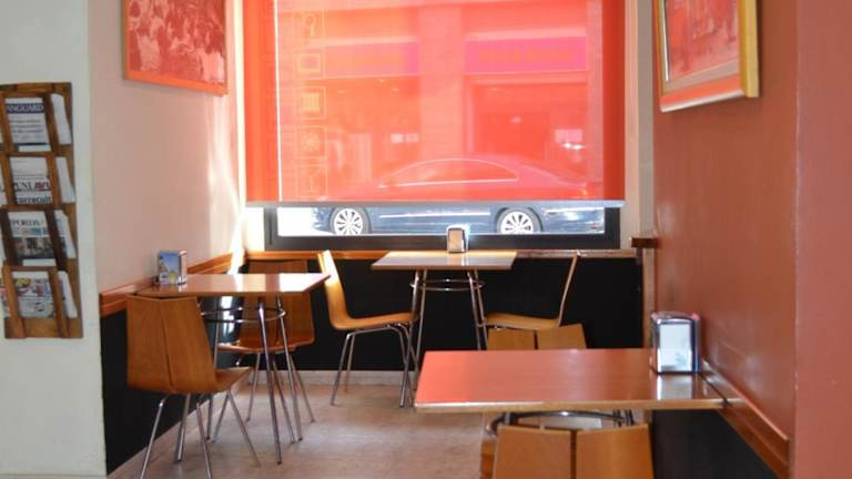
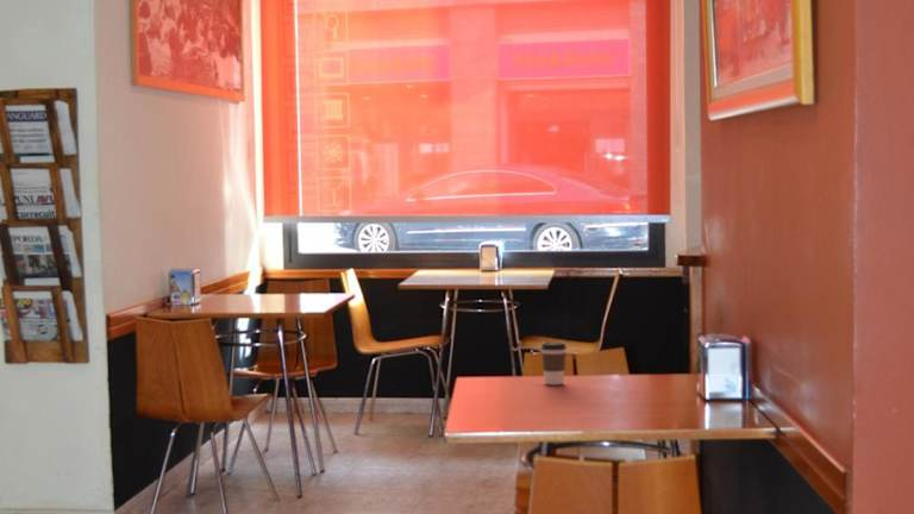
+ coffee cup [539,340,568,386]
